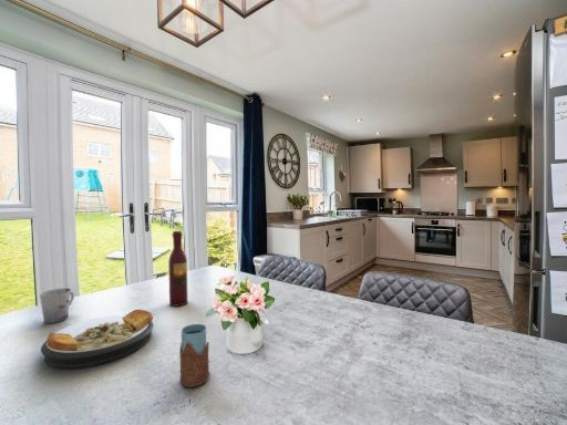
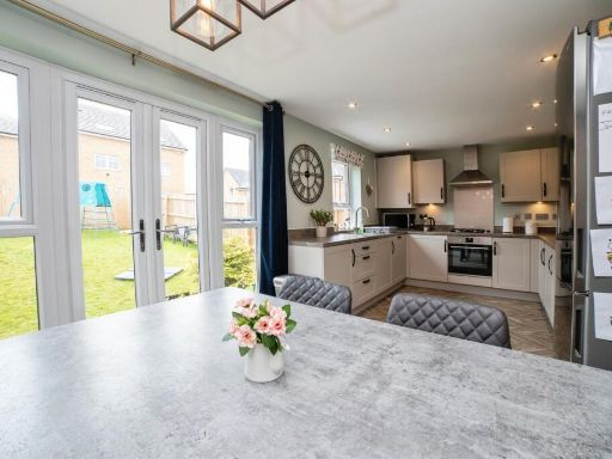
- cup [39,288,75,324]
- wine bottle [167,230,189,307]
- drinking glass [178,323,210,388]
- plate [40,309,154,369]
